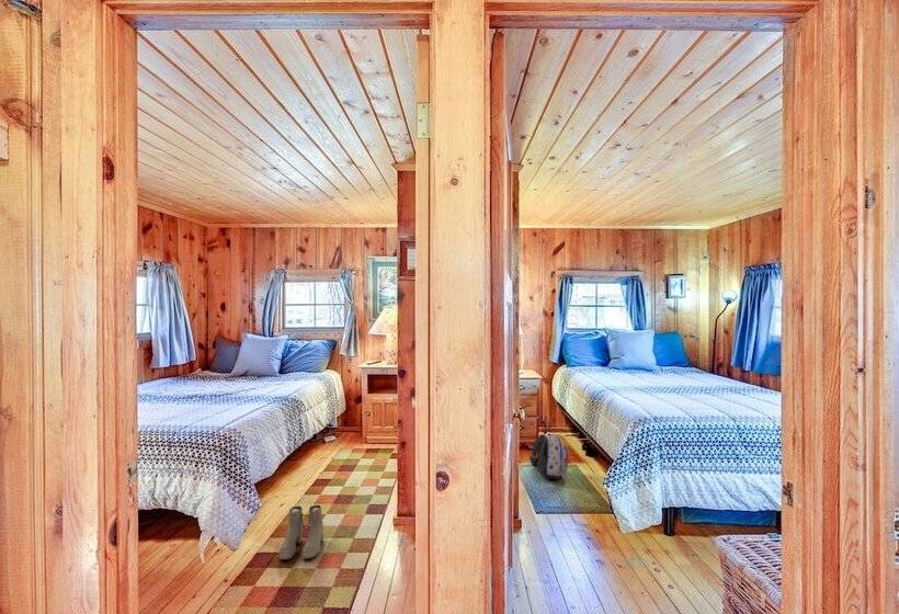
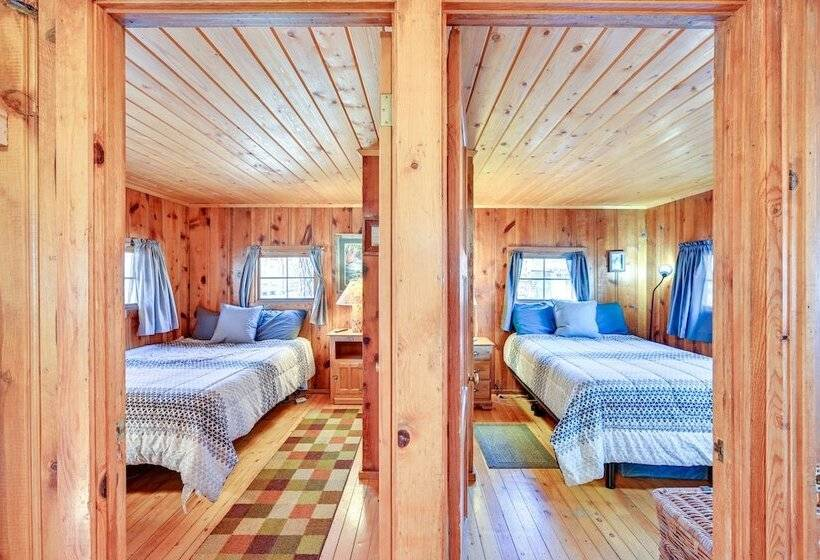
- boots [278,504,325,561]
- backpack [528,433,569,481]
